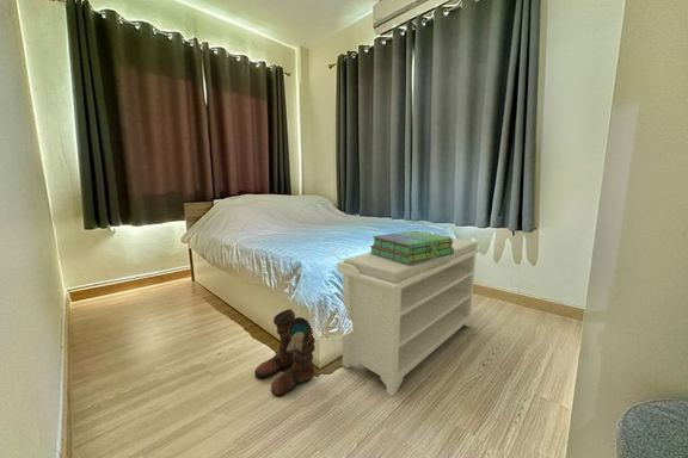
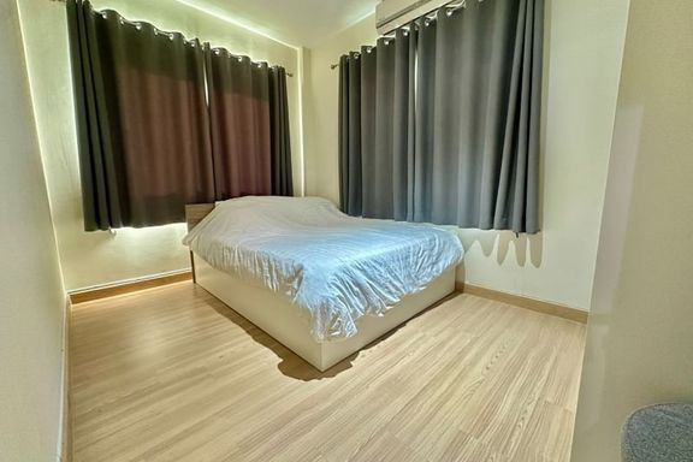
- stack of books [369,230,454,265]
- bench [336,237,483,397]
- boots [253,308,317,397]
